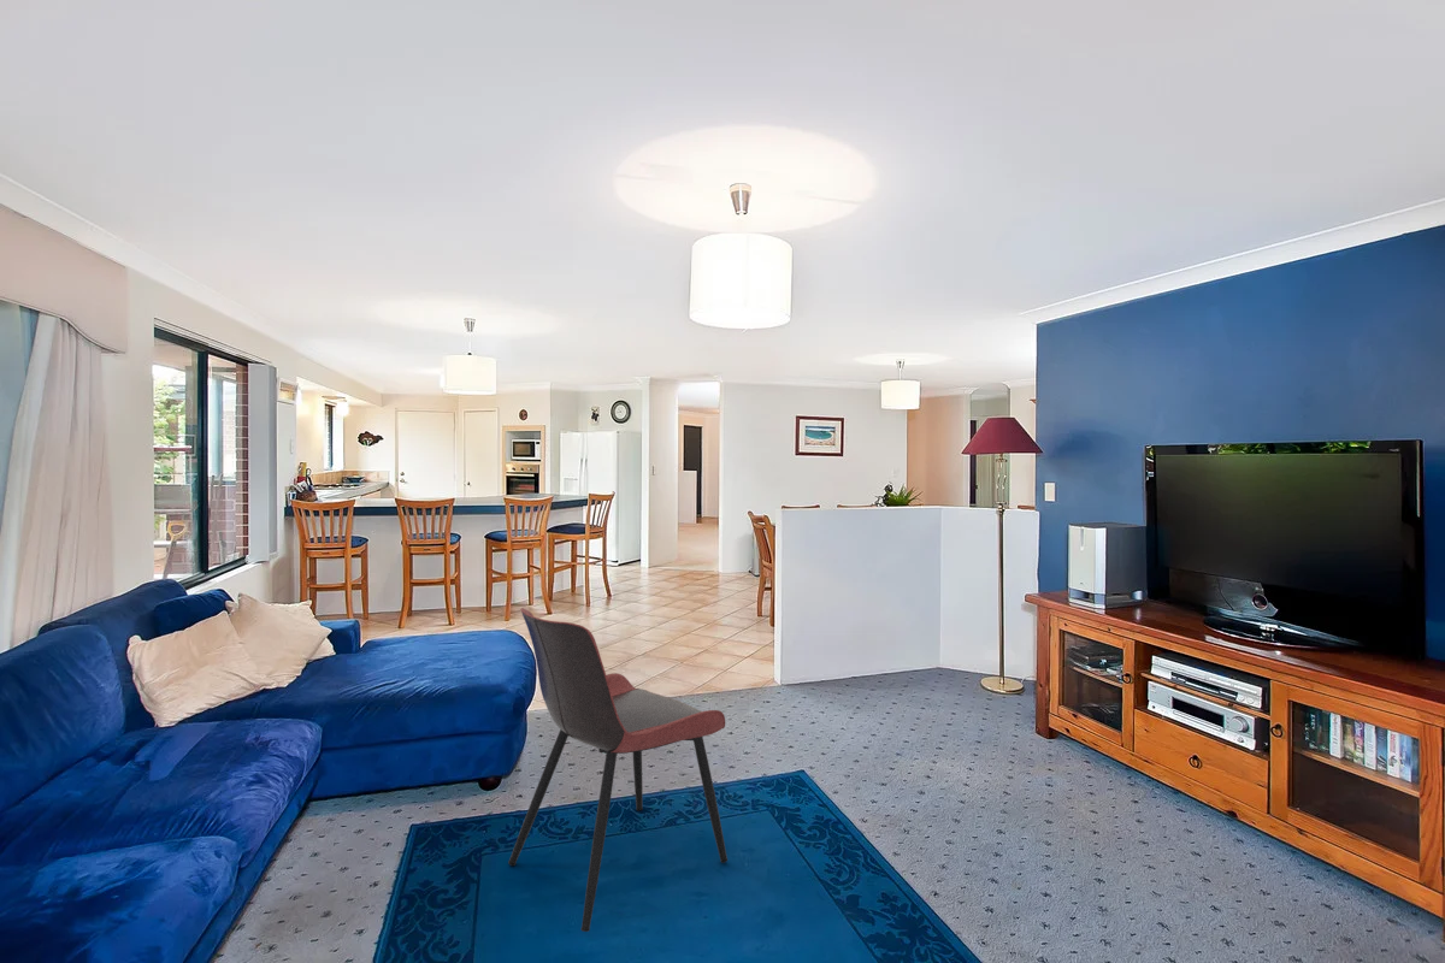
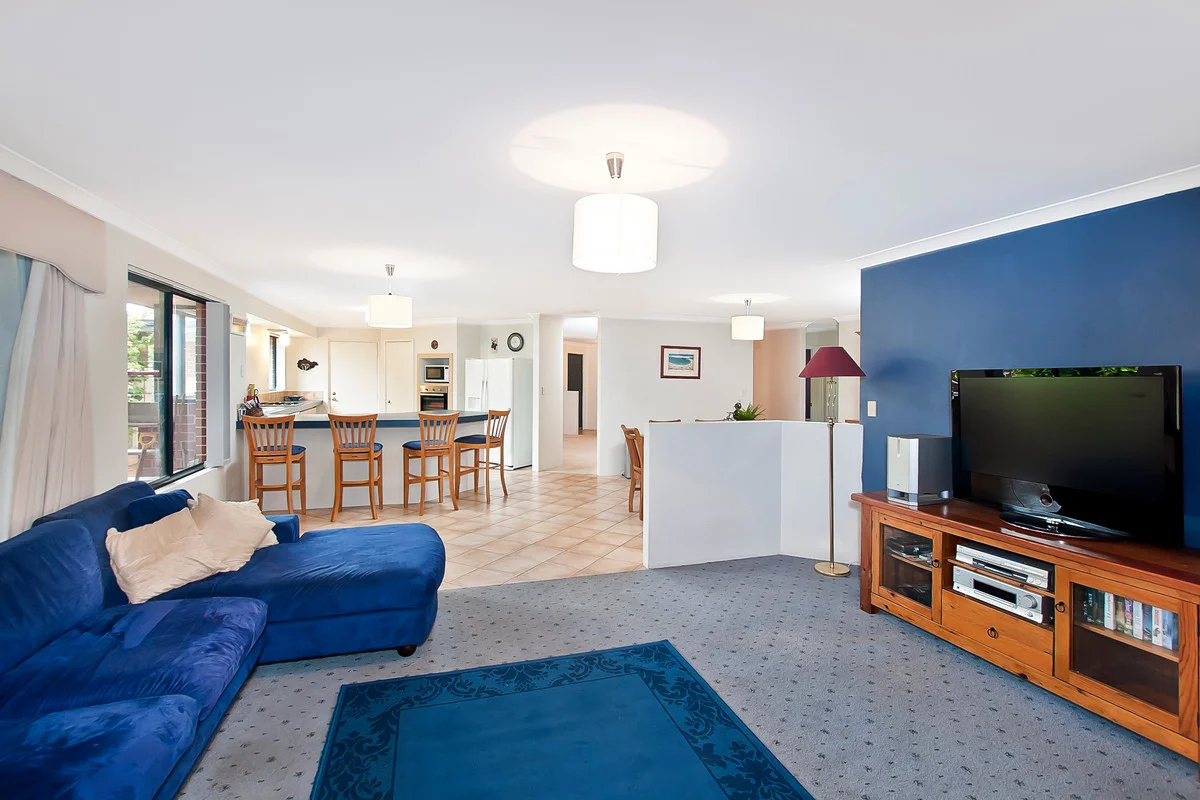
- dining chair [507,607,729,933]
